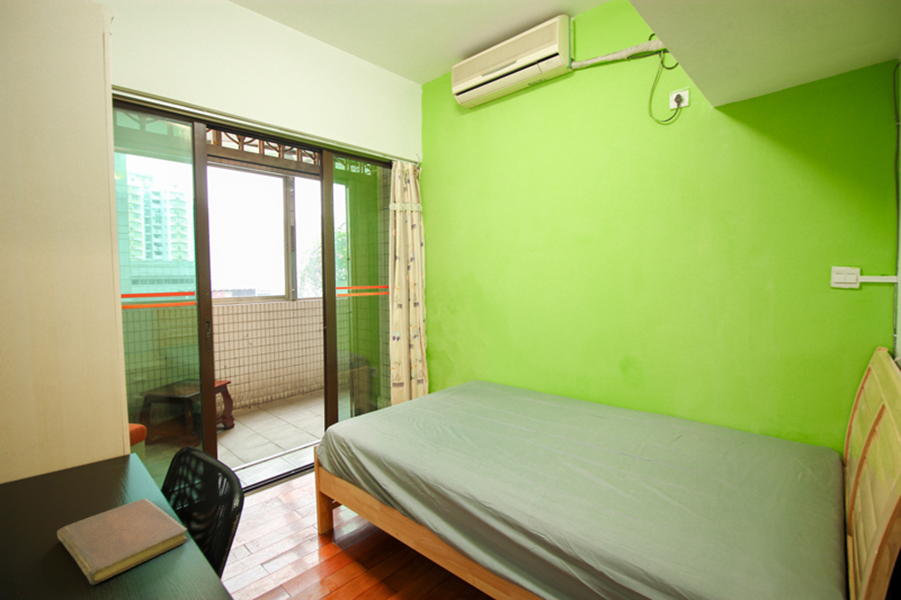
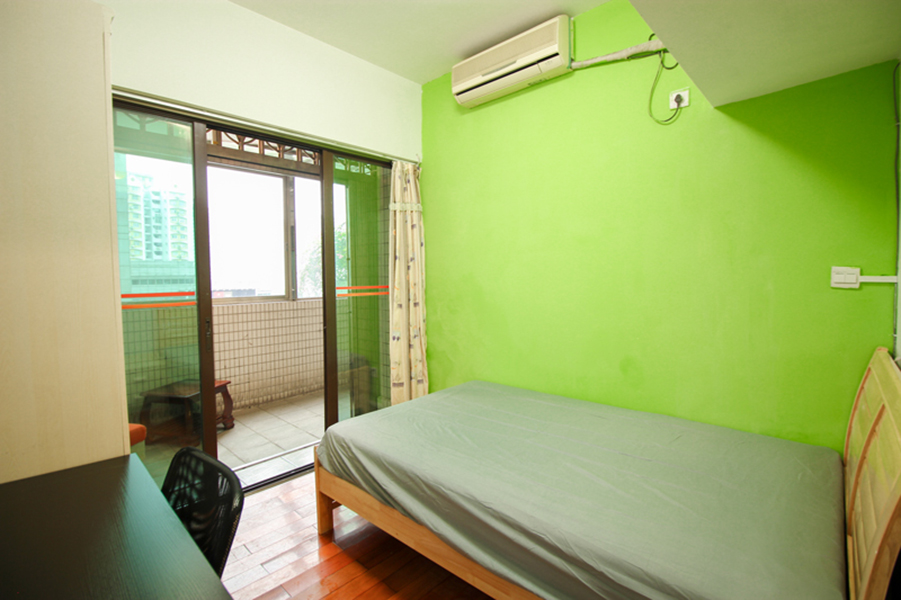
- notebook [56,497,188,586]
